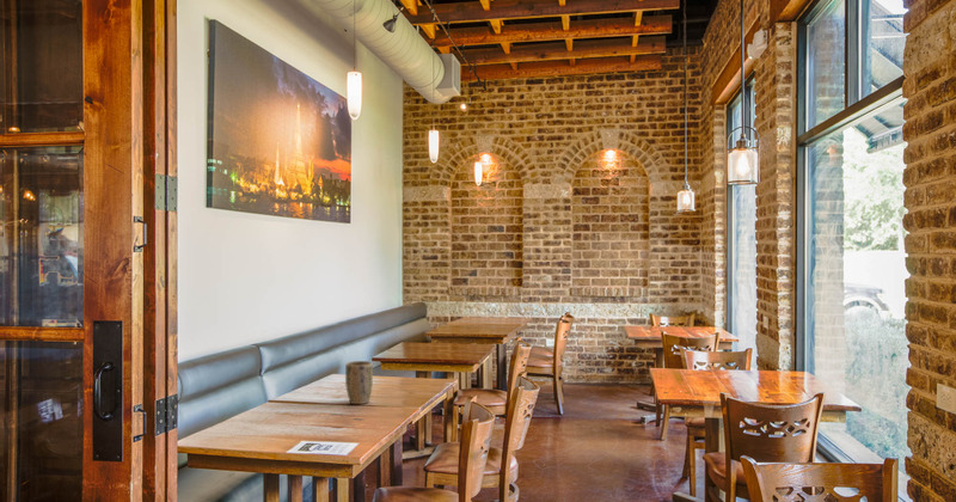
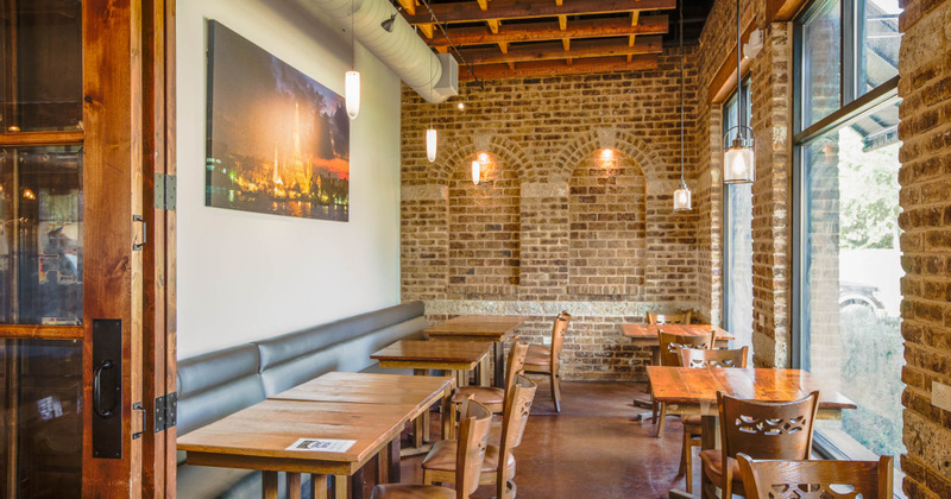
- plant pot [344,360,374,405]
